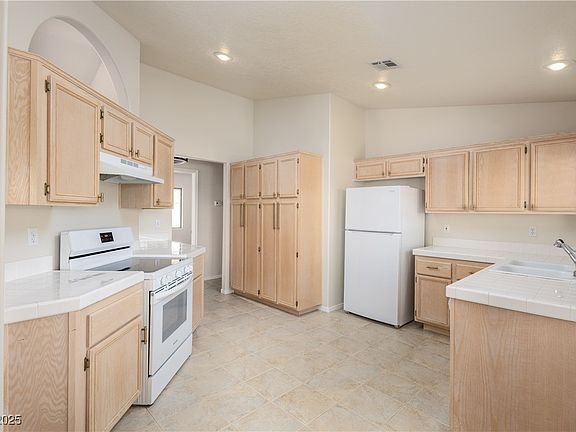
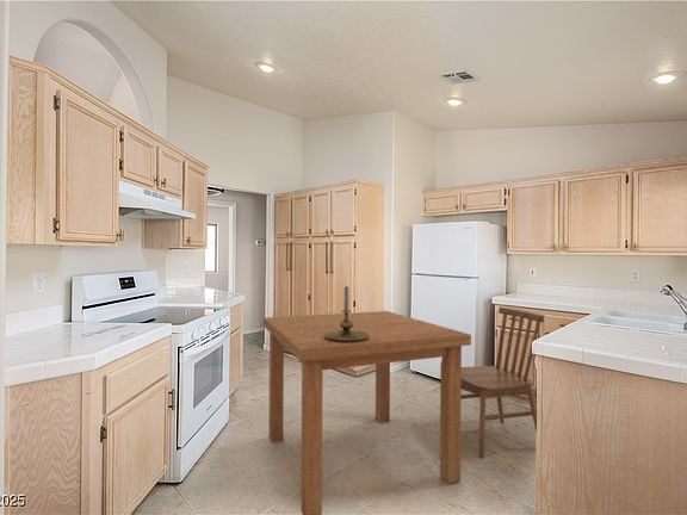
+ dining chair [462,306,545,459]
+ dining table [262,310,472,515]
+ candle holder [323,285,369,341]
